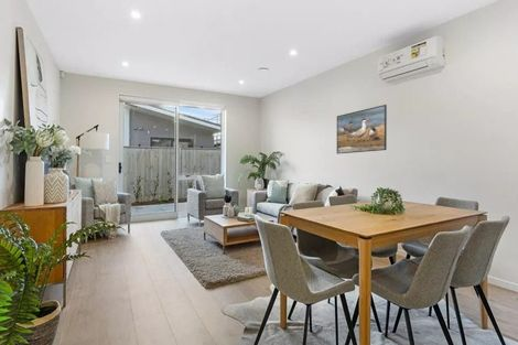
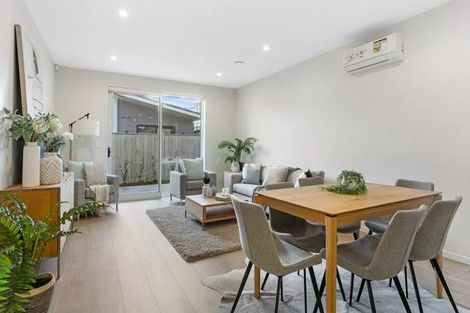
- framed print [336,104,388,155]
